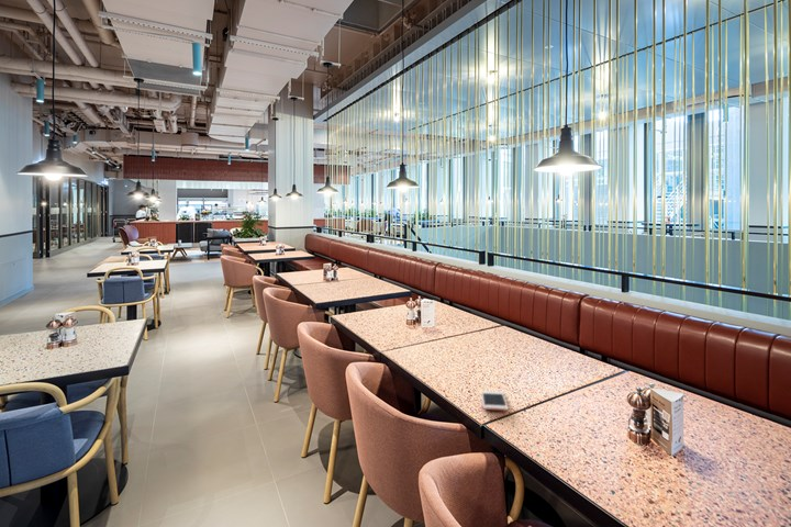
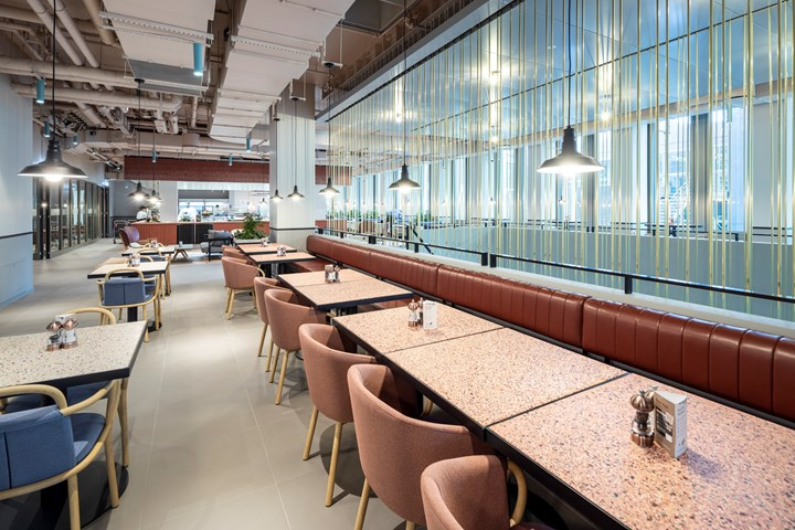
- cell phone [480,390,509,412]
